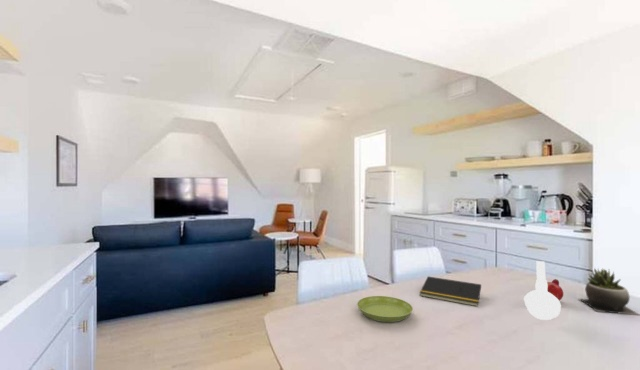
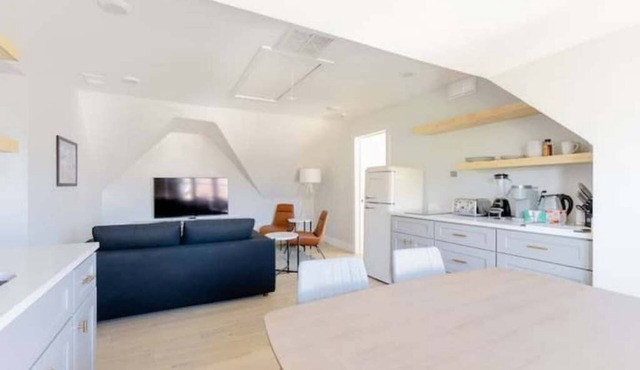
- notepad [419,275,482,307]
- succulent plant [578,267,640,316]
- fruit [547,278,564,301]
- saucer [356,295,414,323]
- teapot [523,260,562,321]
